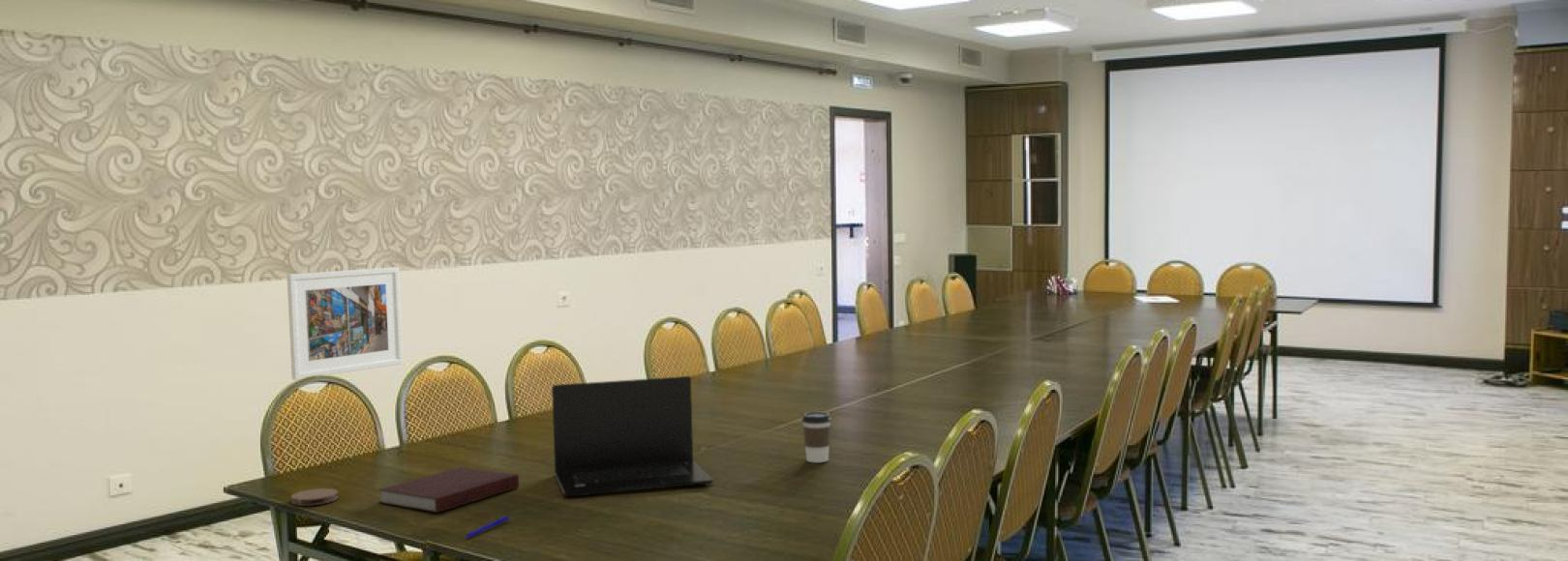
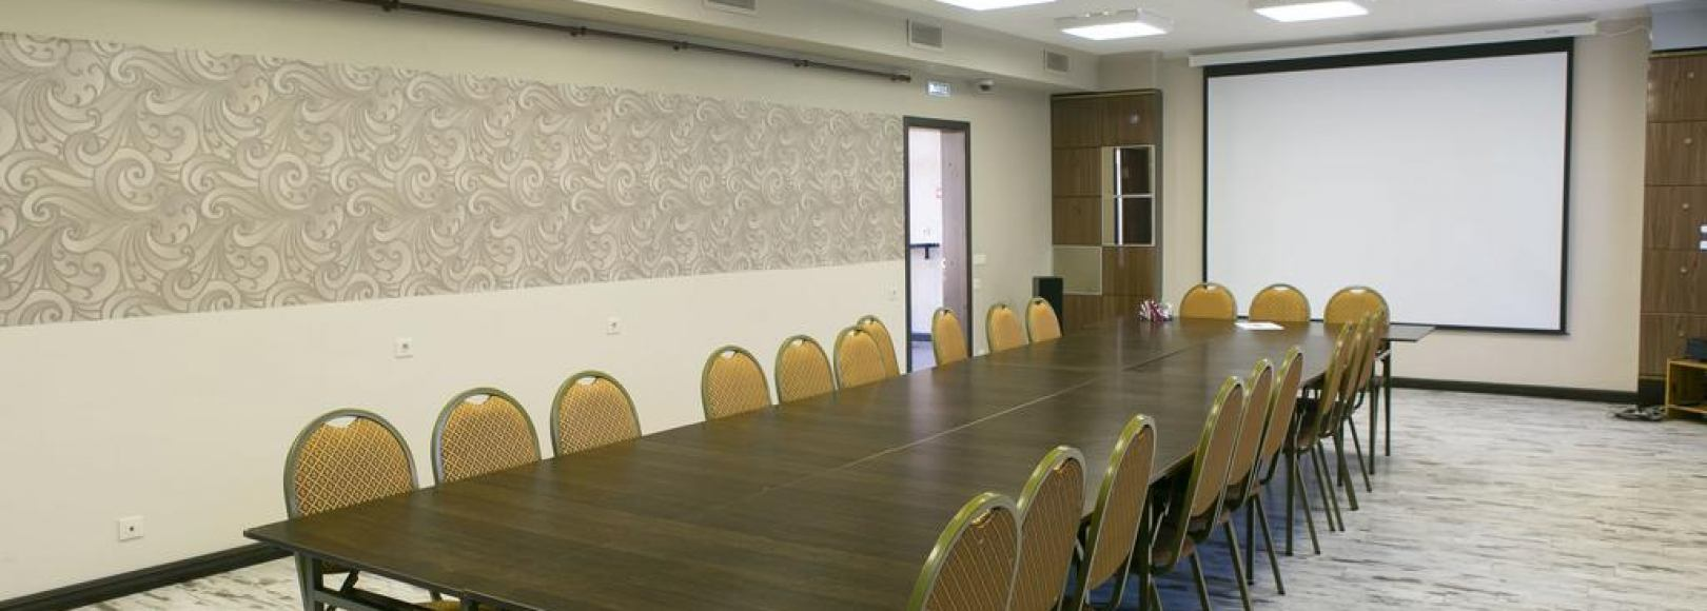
- coffee cup [801,411,832,463]
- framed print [286,266,404,381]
- notebook [377,466,520,514]
- laptop [551,375,714,497]
- coaster [290,487,339,507]
- pen [464,515,510,539]
